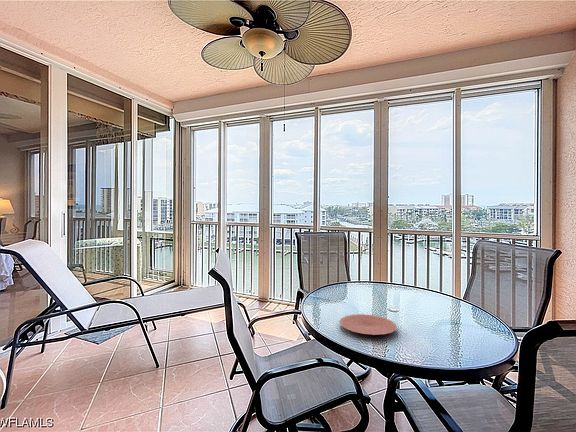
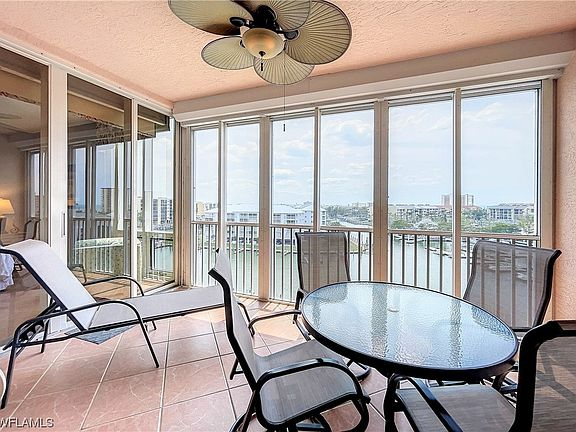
- plate [338,313,398,336]
